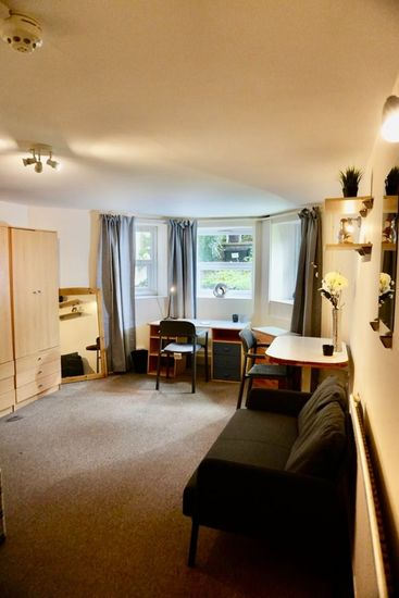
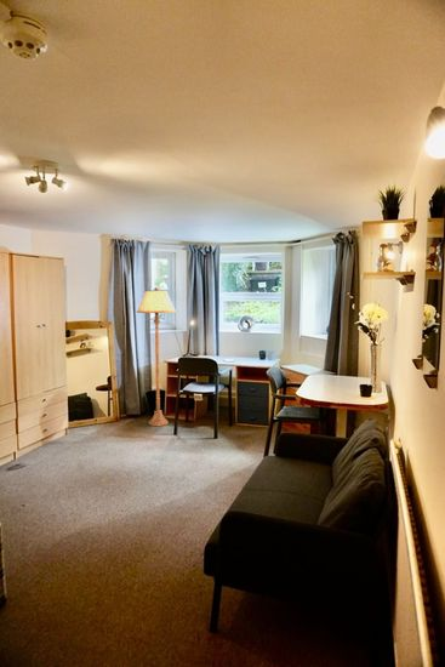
+ floor lamp [136,286,177,427]
